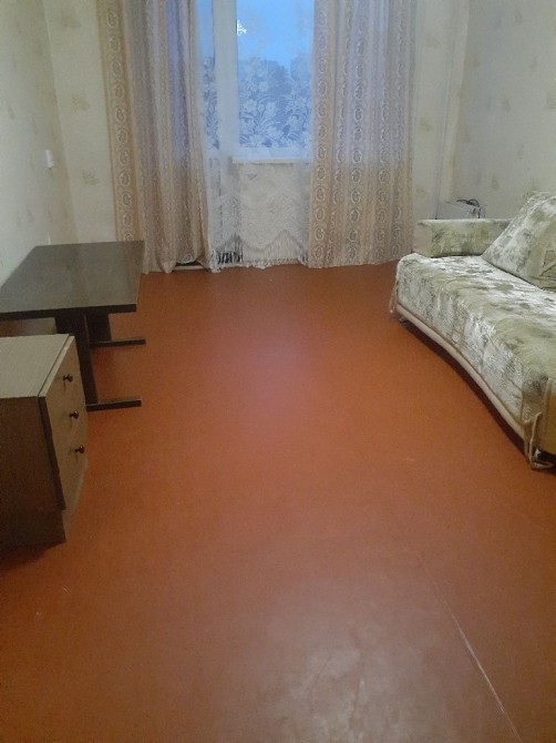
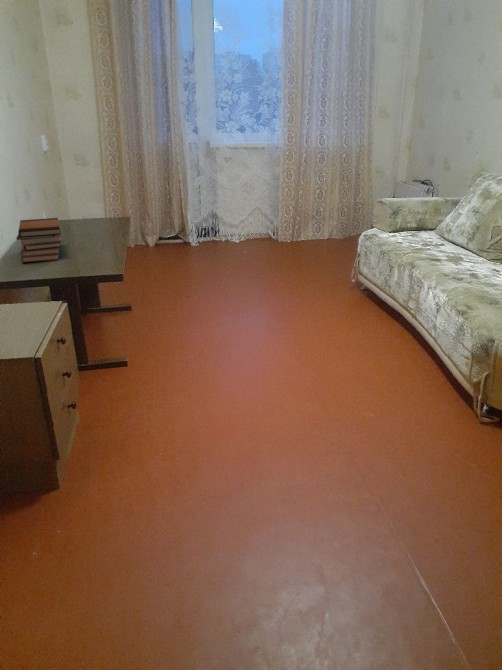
+ book stack [16,217,63,264]
